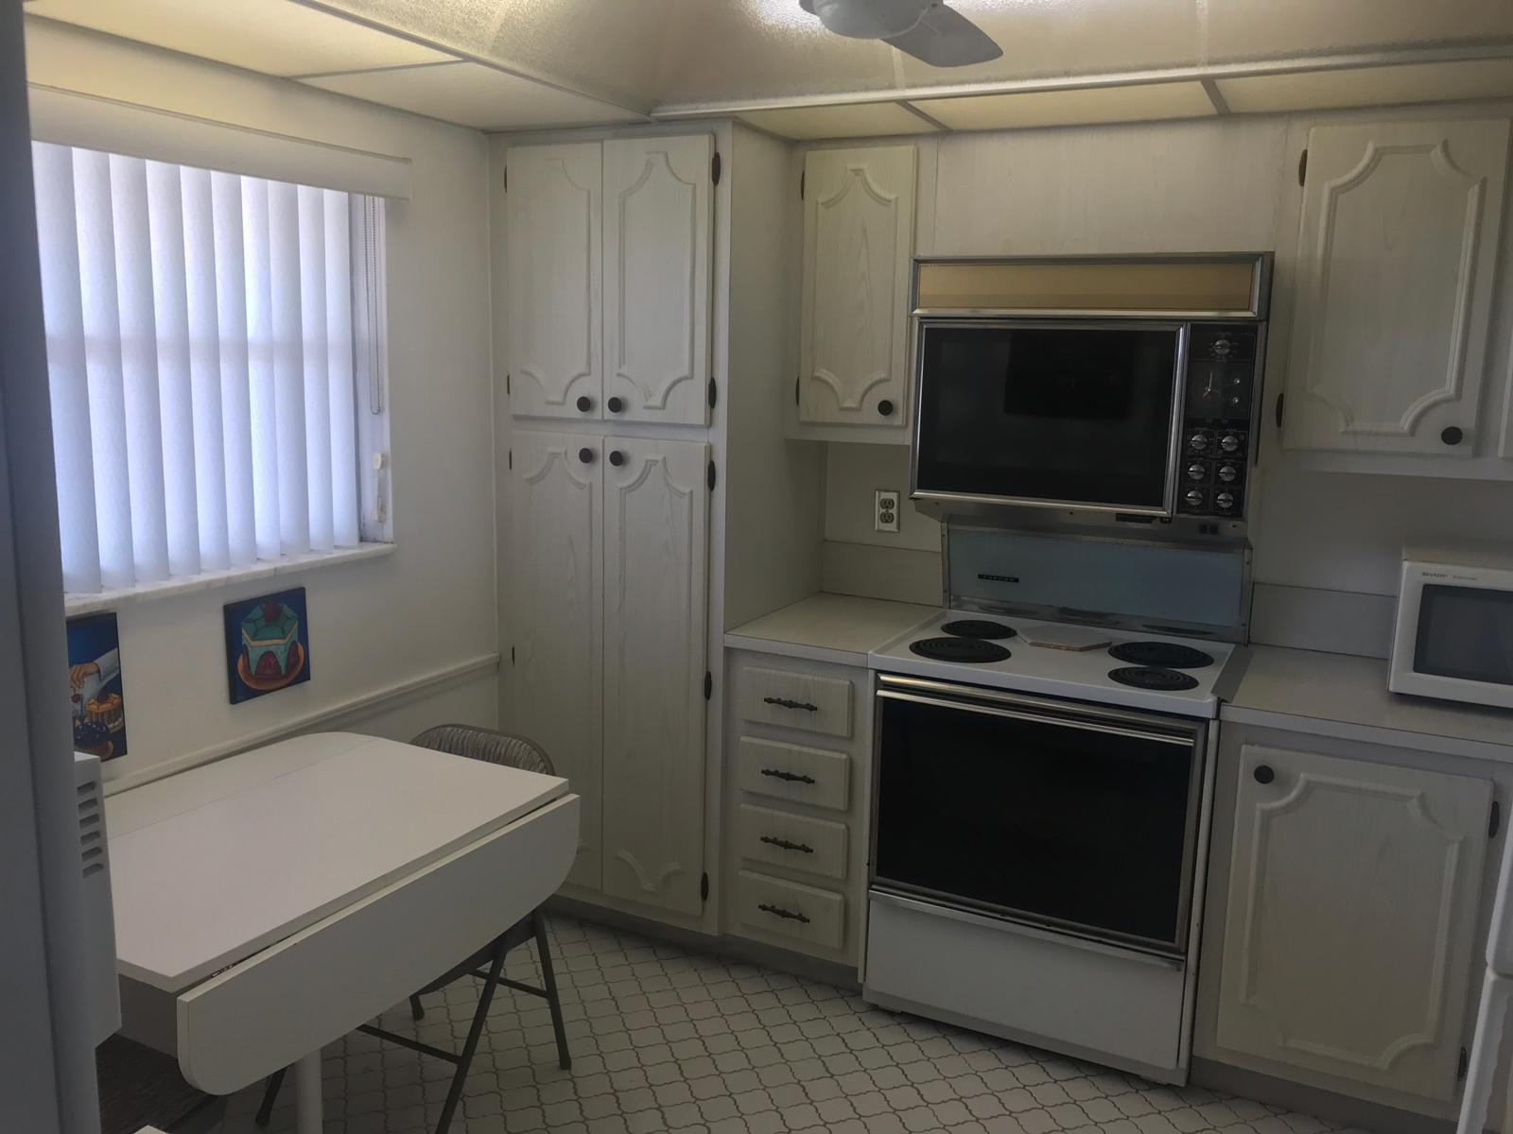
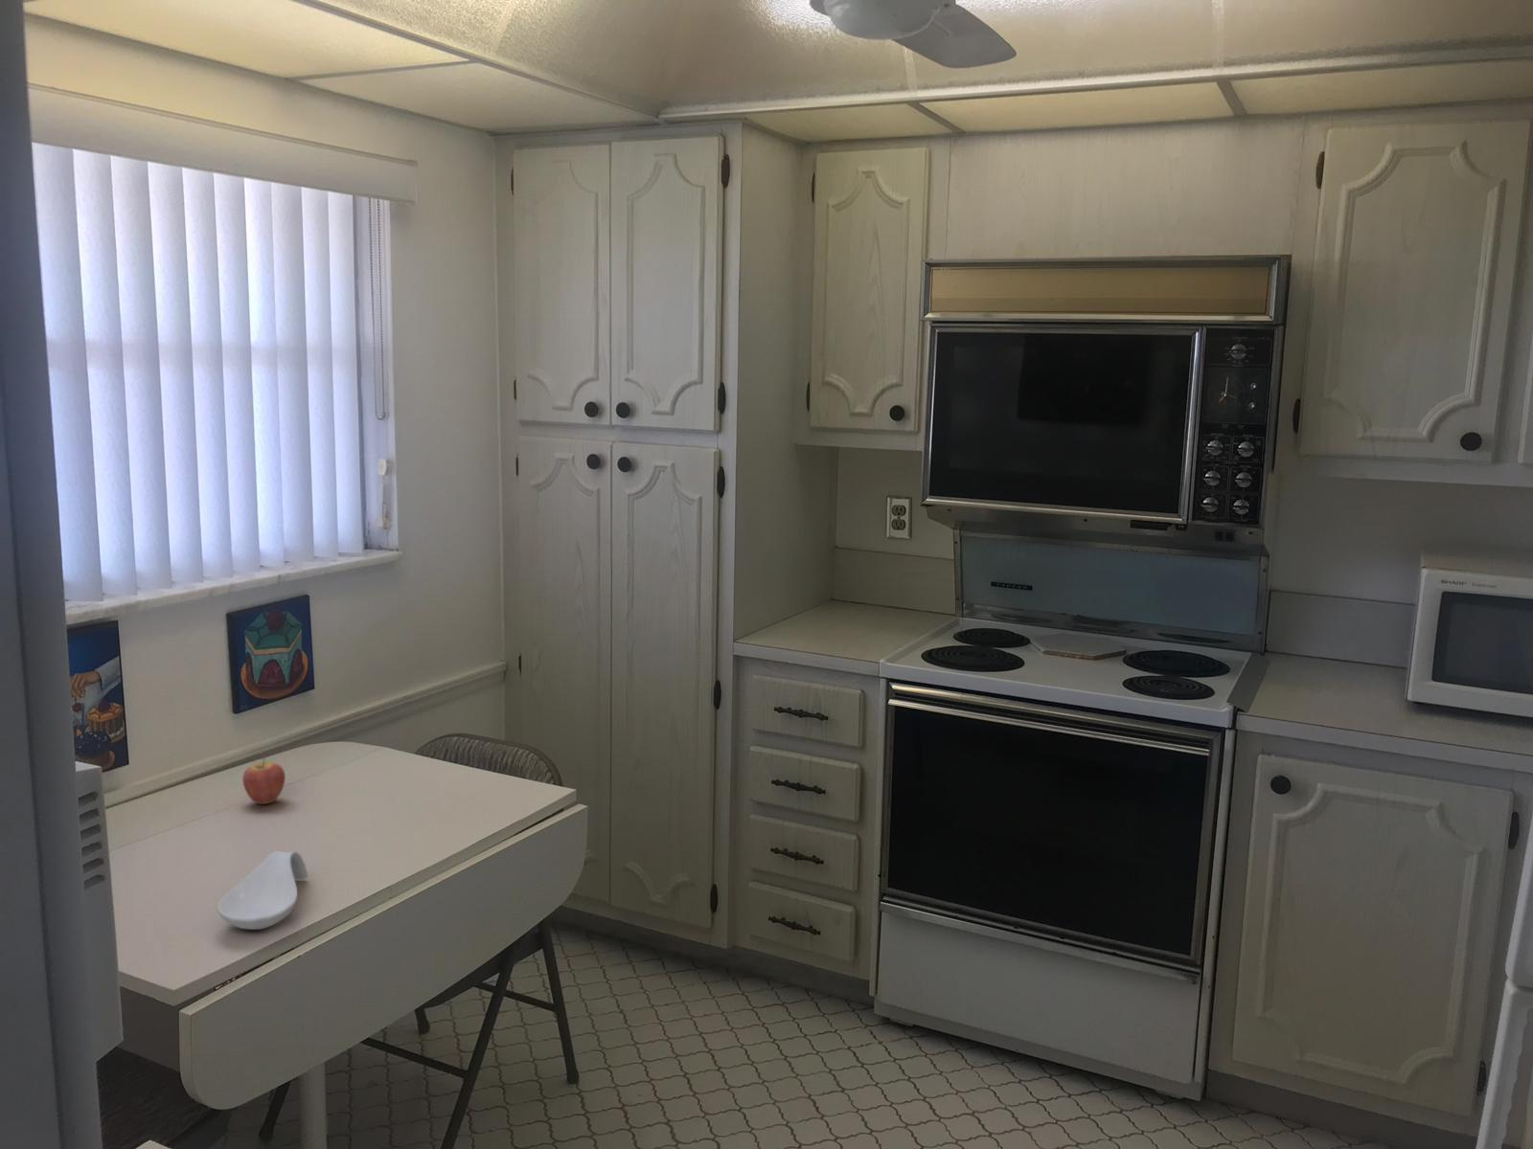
+ spoon rest [216,850,309,931]
+ fruit [241,753,286,805]
